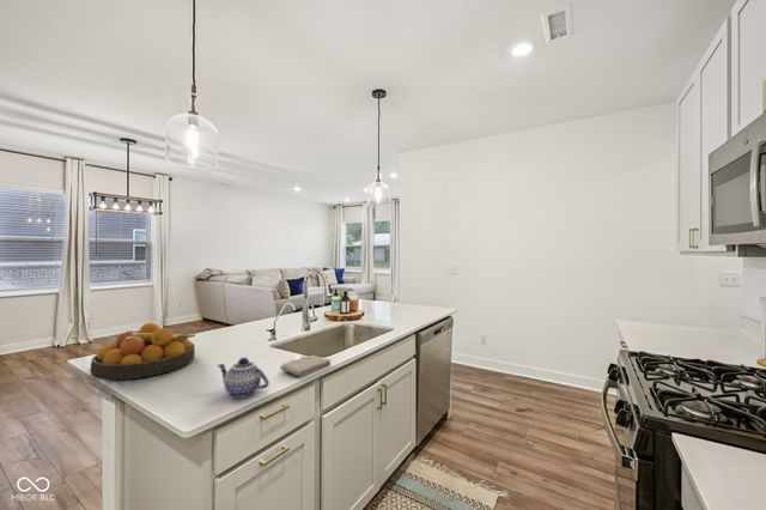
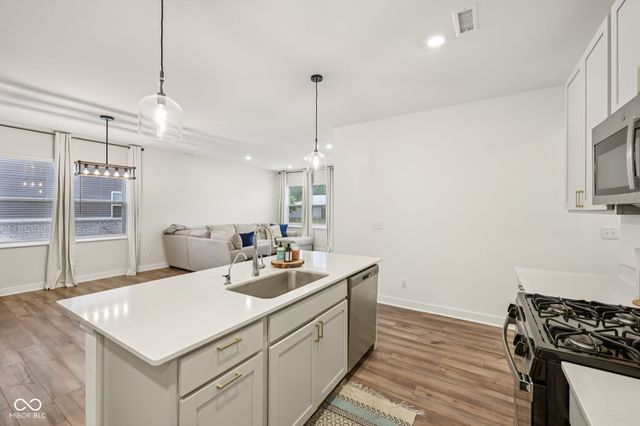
- fruit bowl [90,322,196,381]
- washcloth [279,354,332,377]
- teapot [217,357,270,399]
